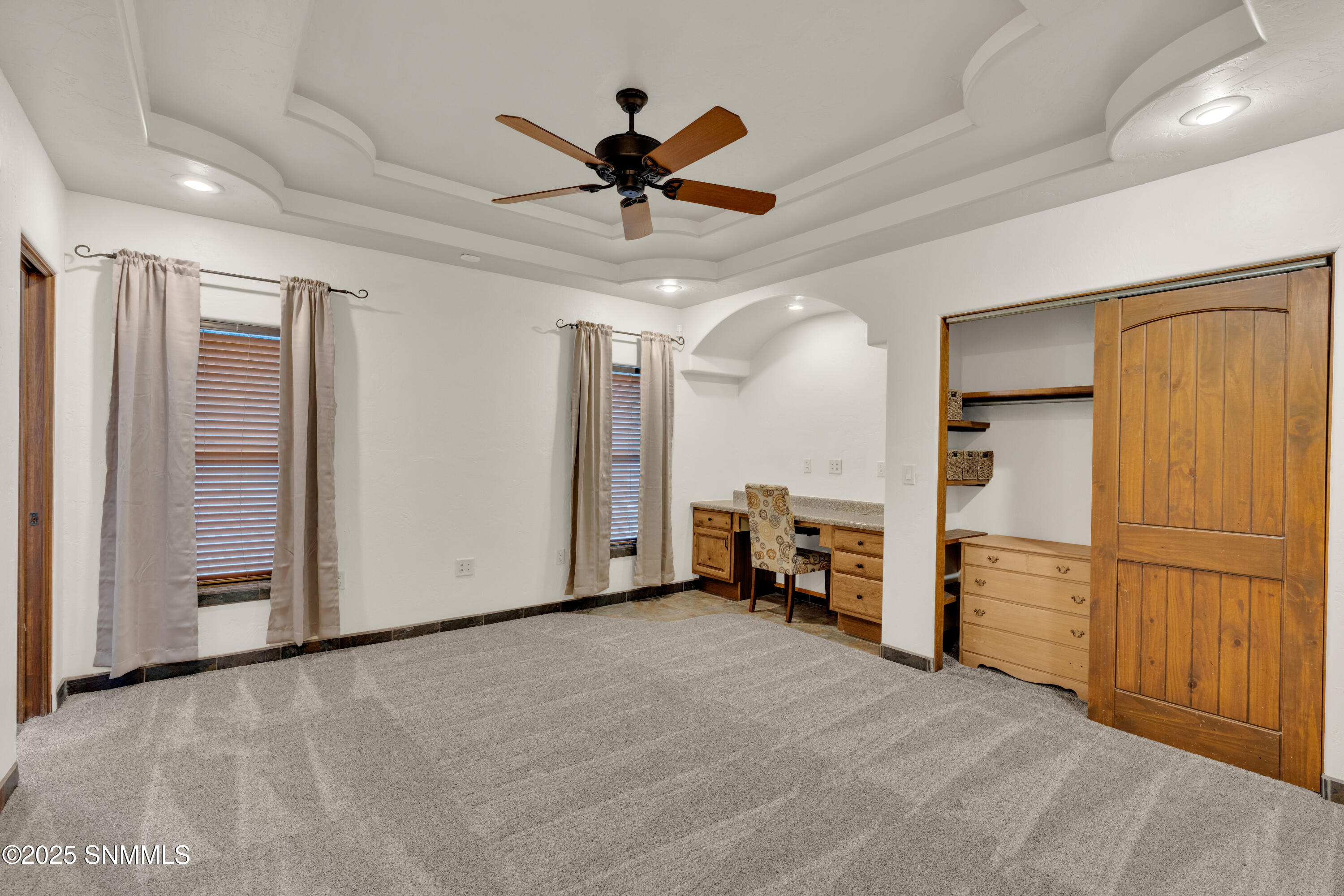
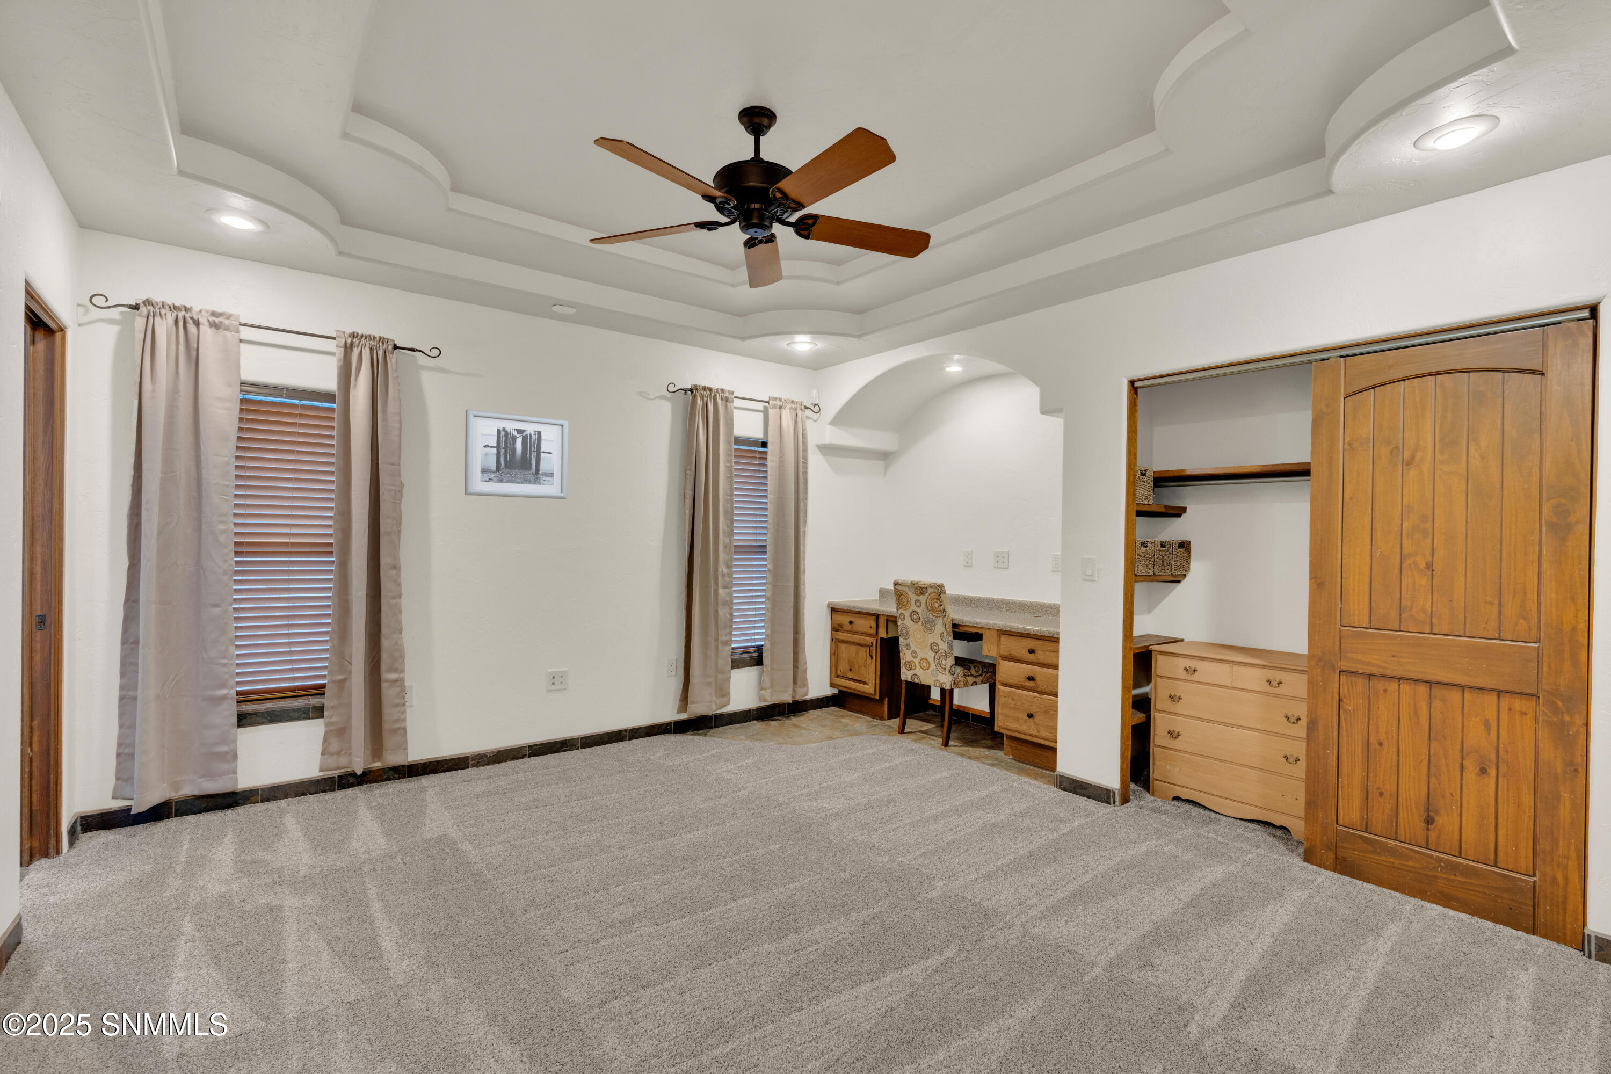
+ wall art [464,409,568,500]
